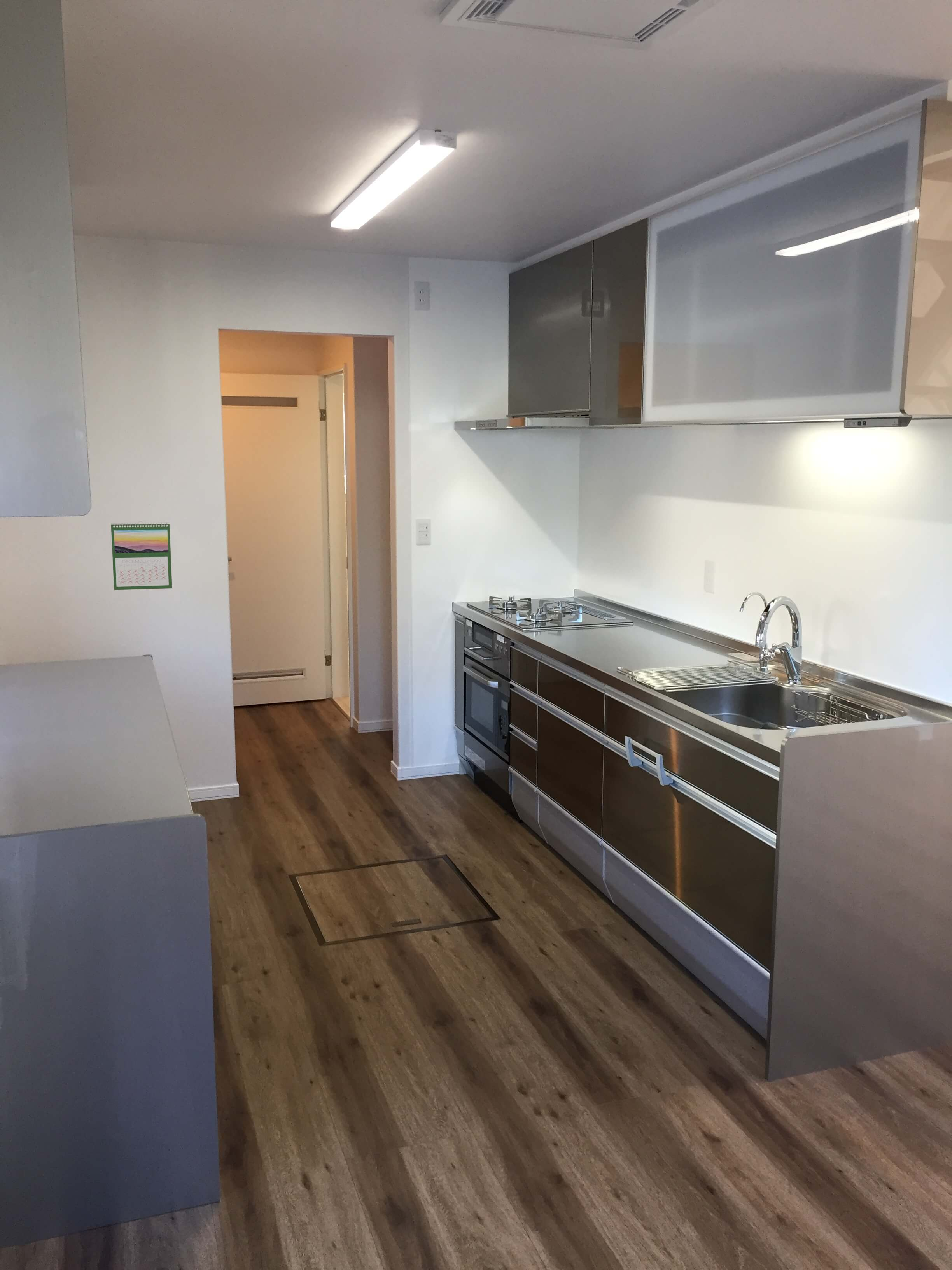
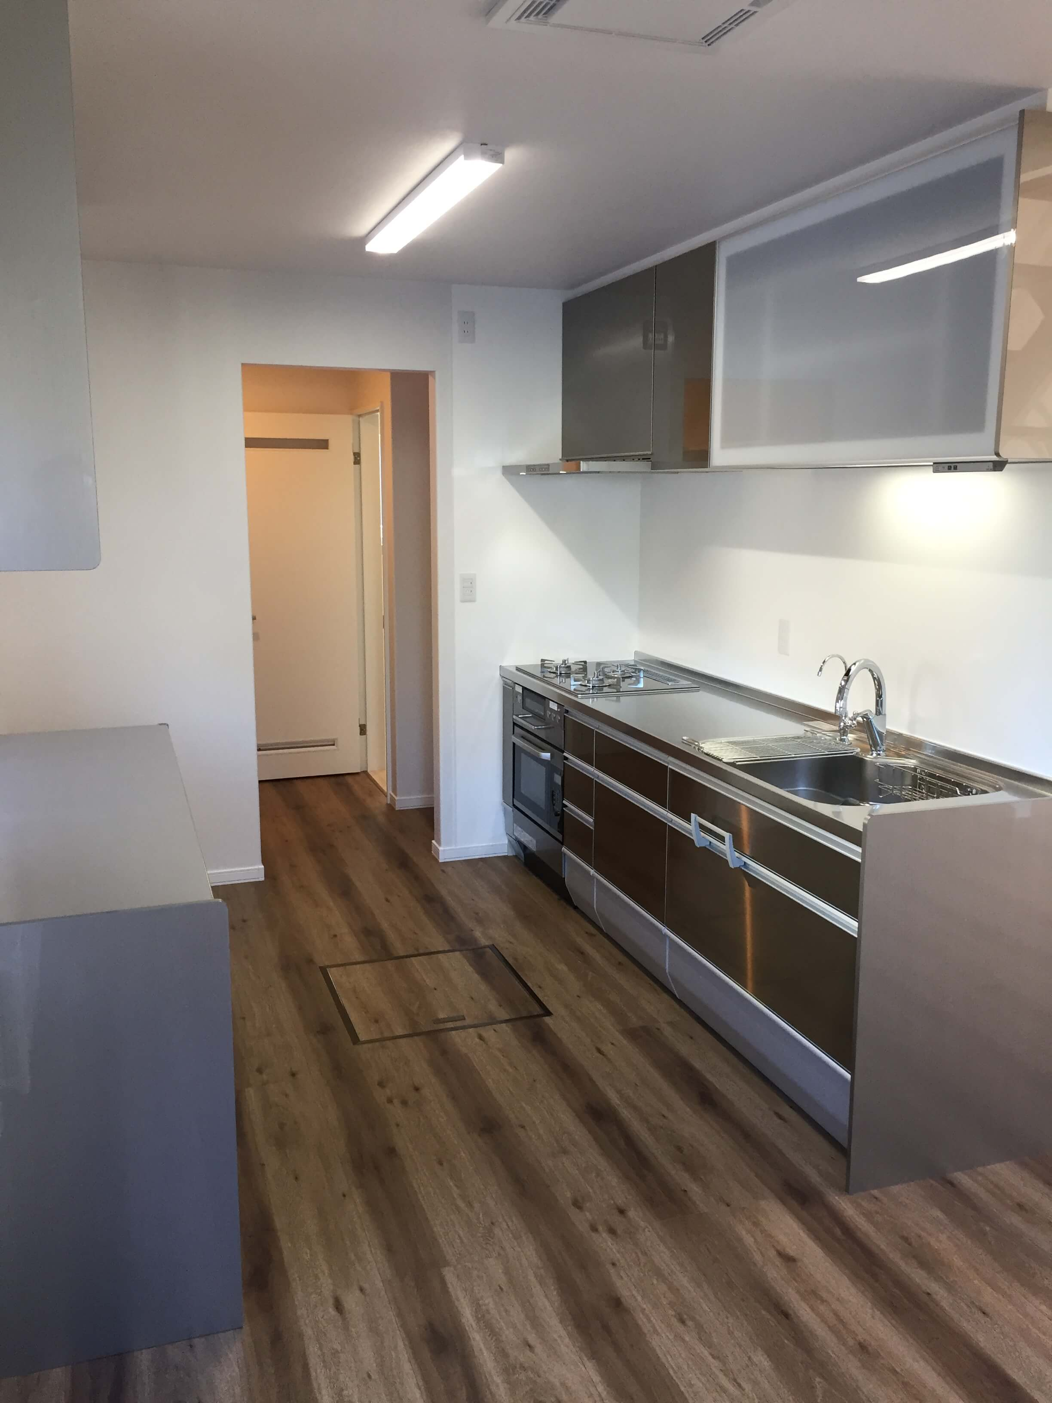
- calendar [110,521,173,591]
